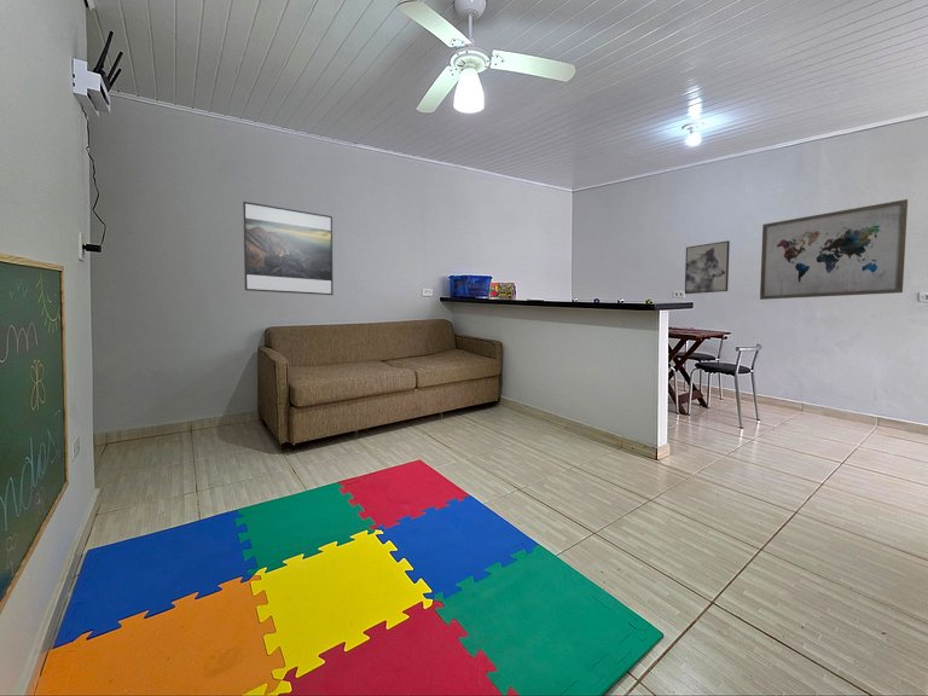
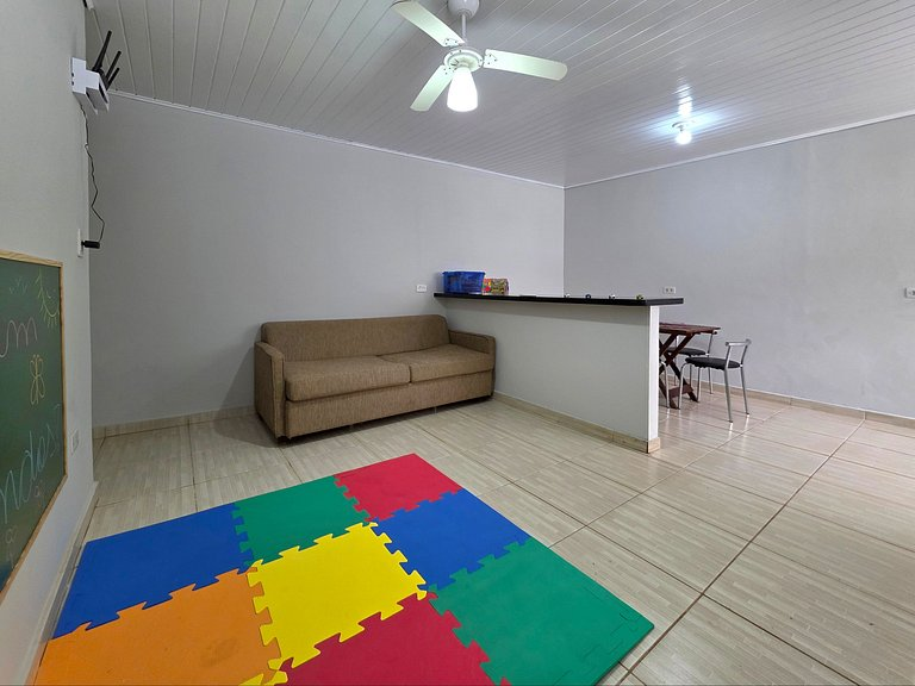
- wall art [759,198,909,301]
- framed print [242,201,334,296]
- wall art [684,240,731,295]
